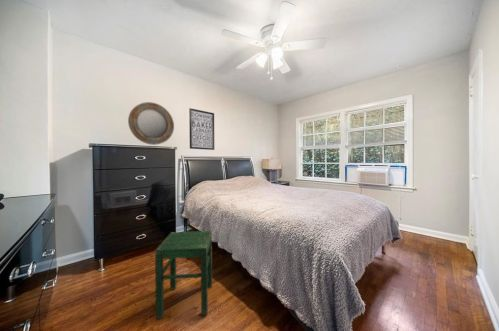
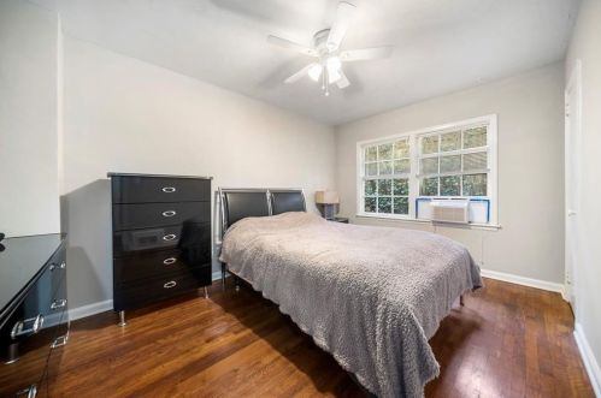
- stool [154,230,213,320]
- home mirror [127,101,175,146]
- wall art [188,107,215,151]
